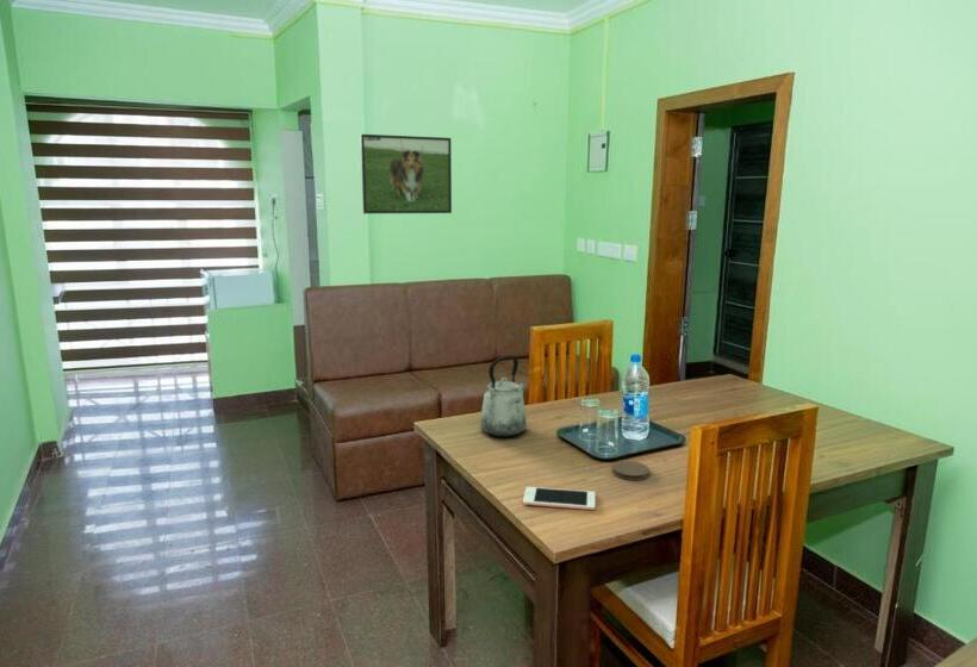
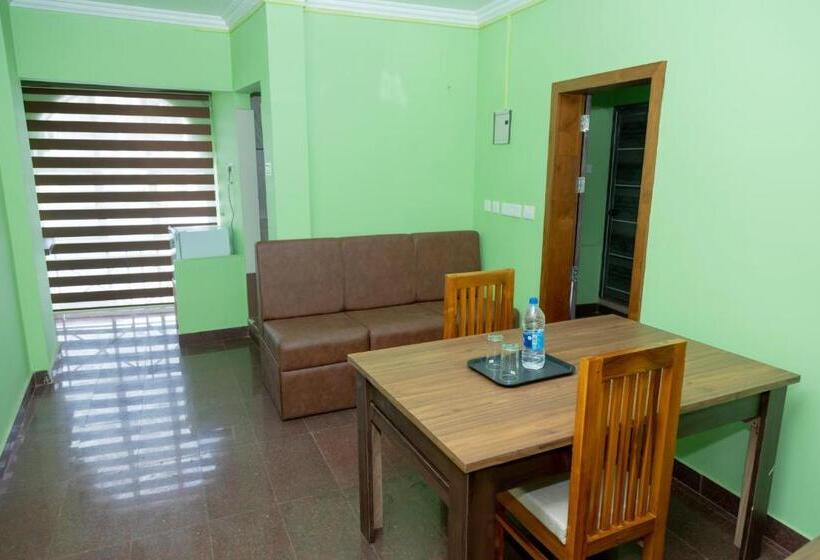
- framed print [360,133,453,214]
- coaster [611,460,651,481]
- cell phone [522,486,597,511]
- kettle [479,354,528,438]
